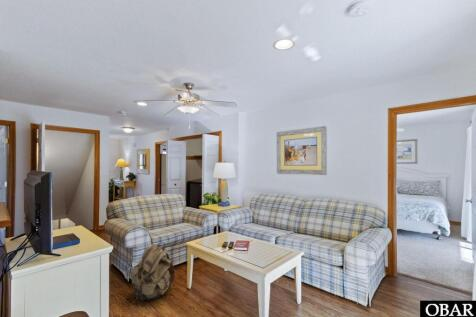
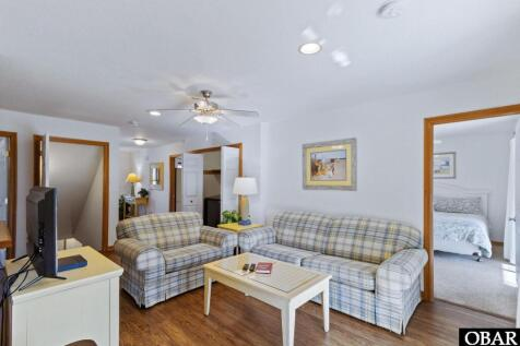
- backpack [131,241,176,302]
